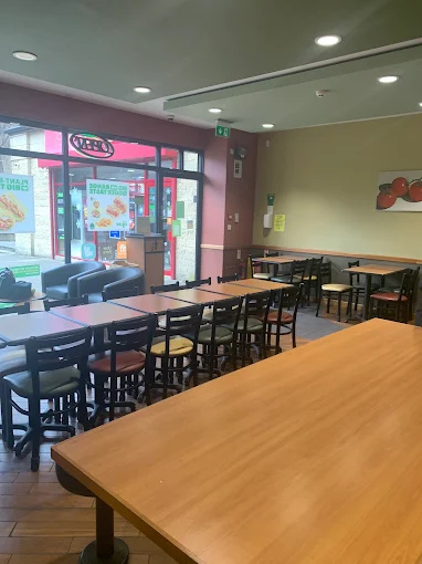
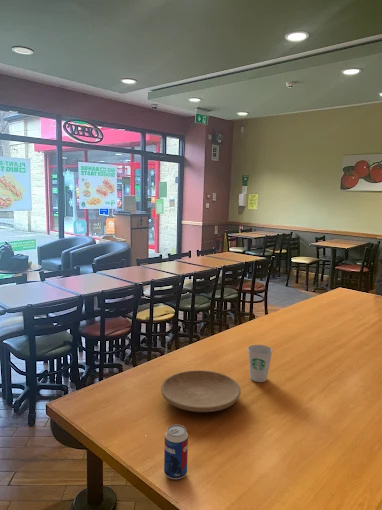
+ plate [160,369,242,413]
+ beverage can [163,424,189,480]
+ paper cup [247,344,273,383]
